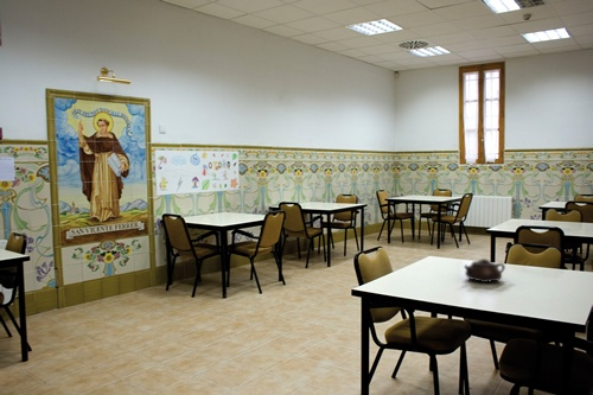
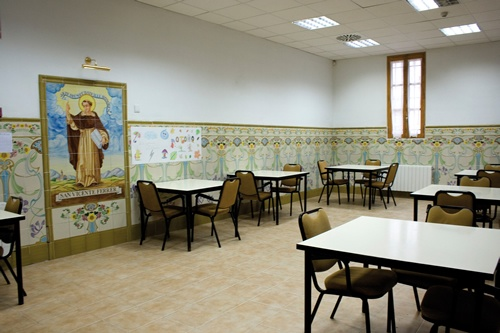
- teapot [463,257,506,283]
